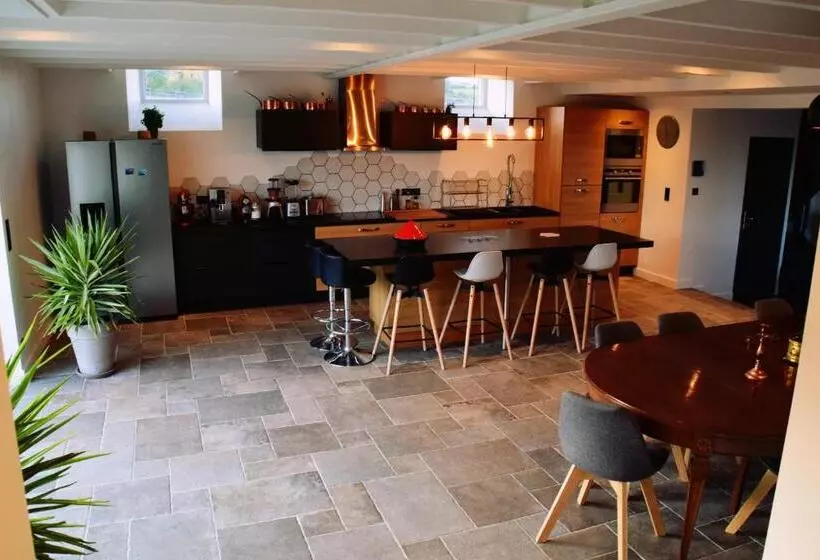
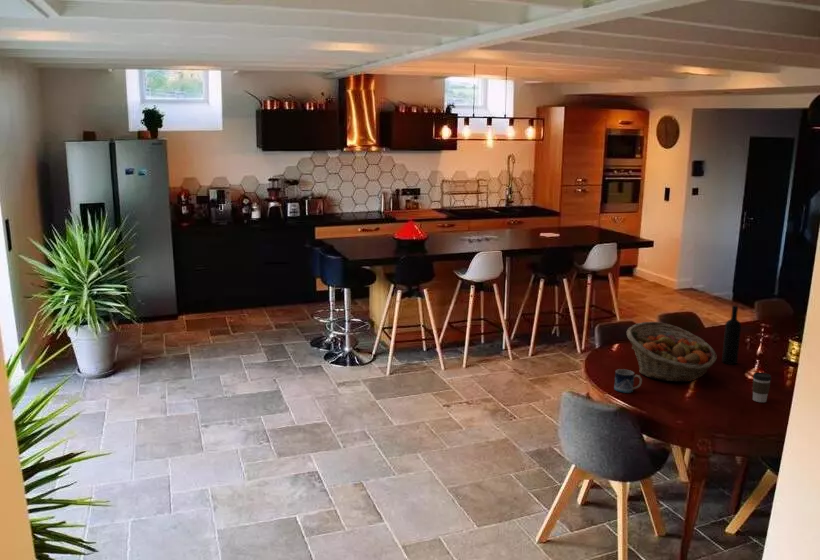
+ coffee cup [752,371,772,403]
+ fruit basket [626,321,718,383]
+ mug [613,368,643,394]
+ wine bottle [721,305,742,365]
